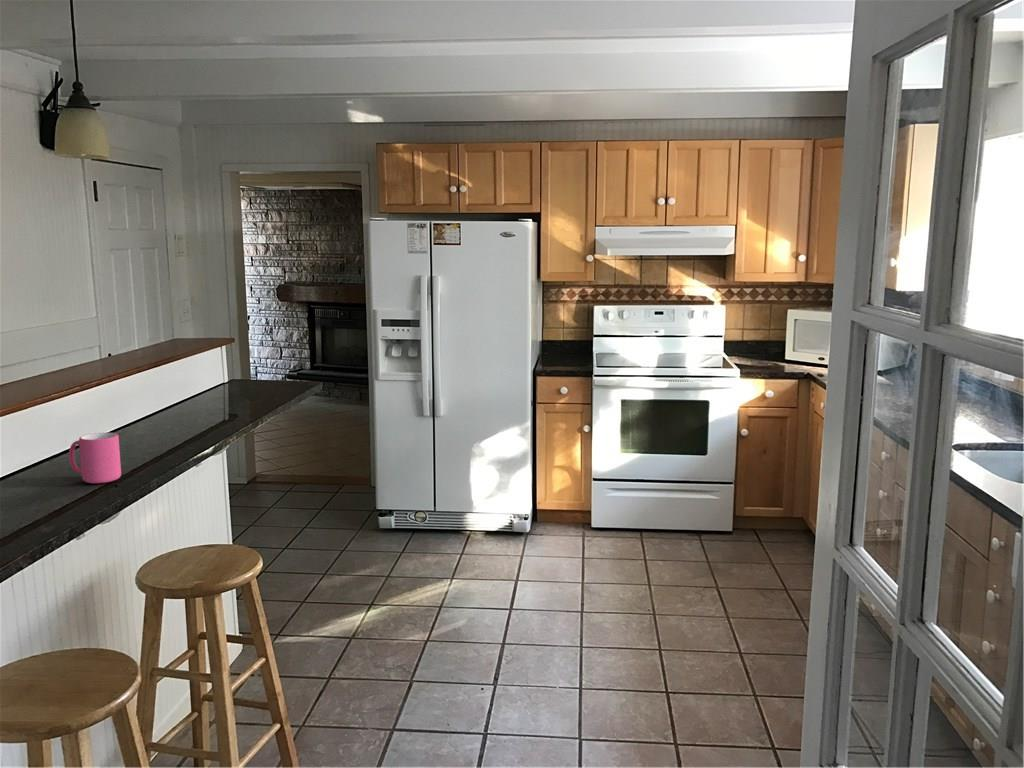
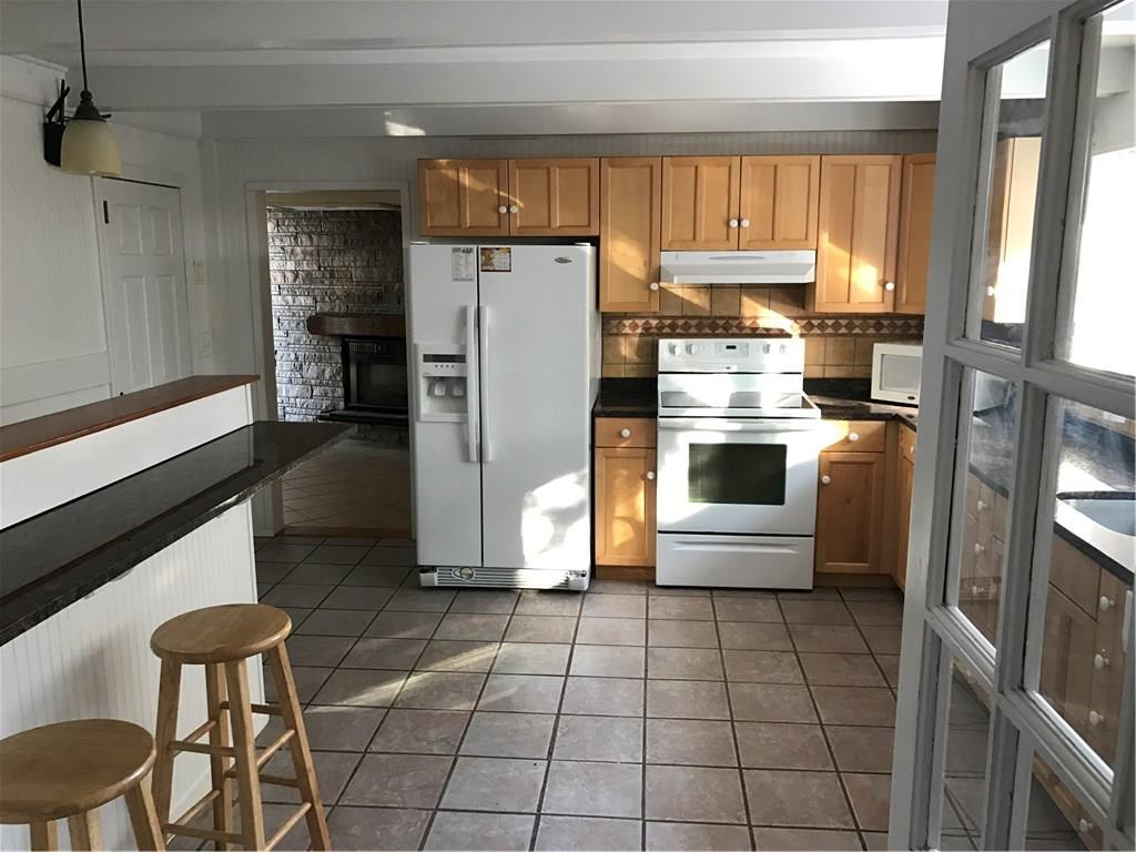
- mug [68,432,122,484]
